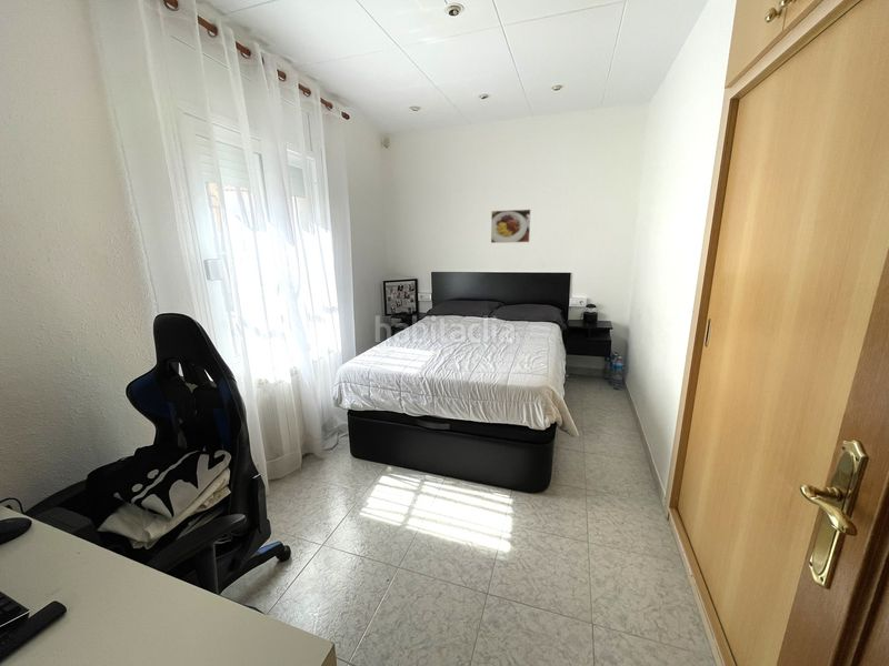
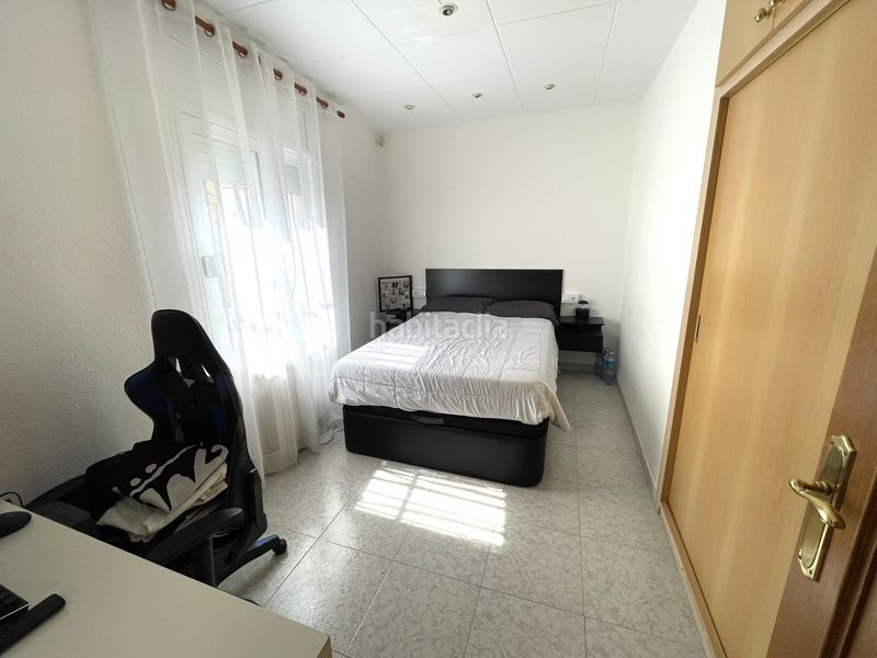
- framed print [490,209,531,244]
